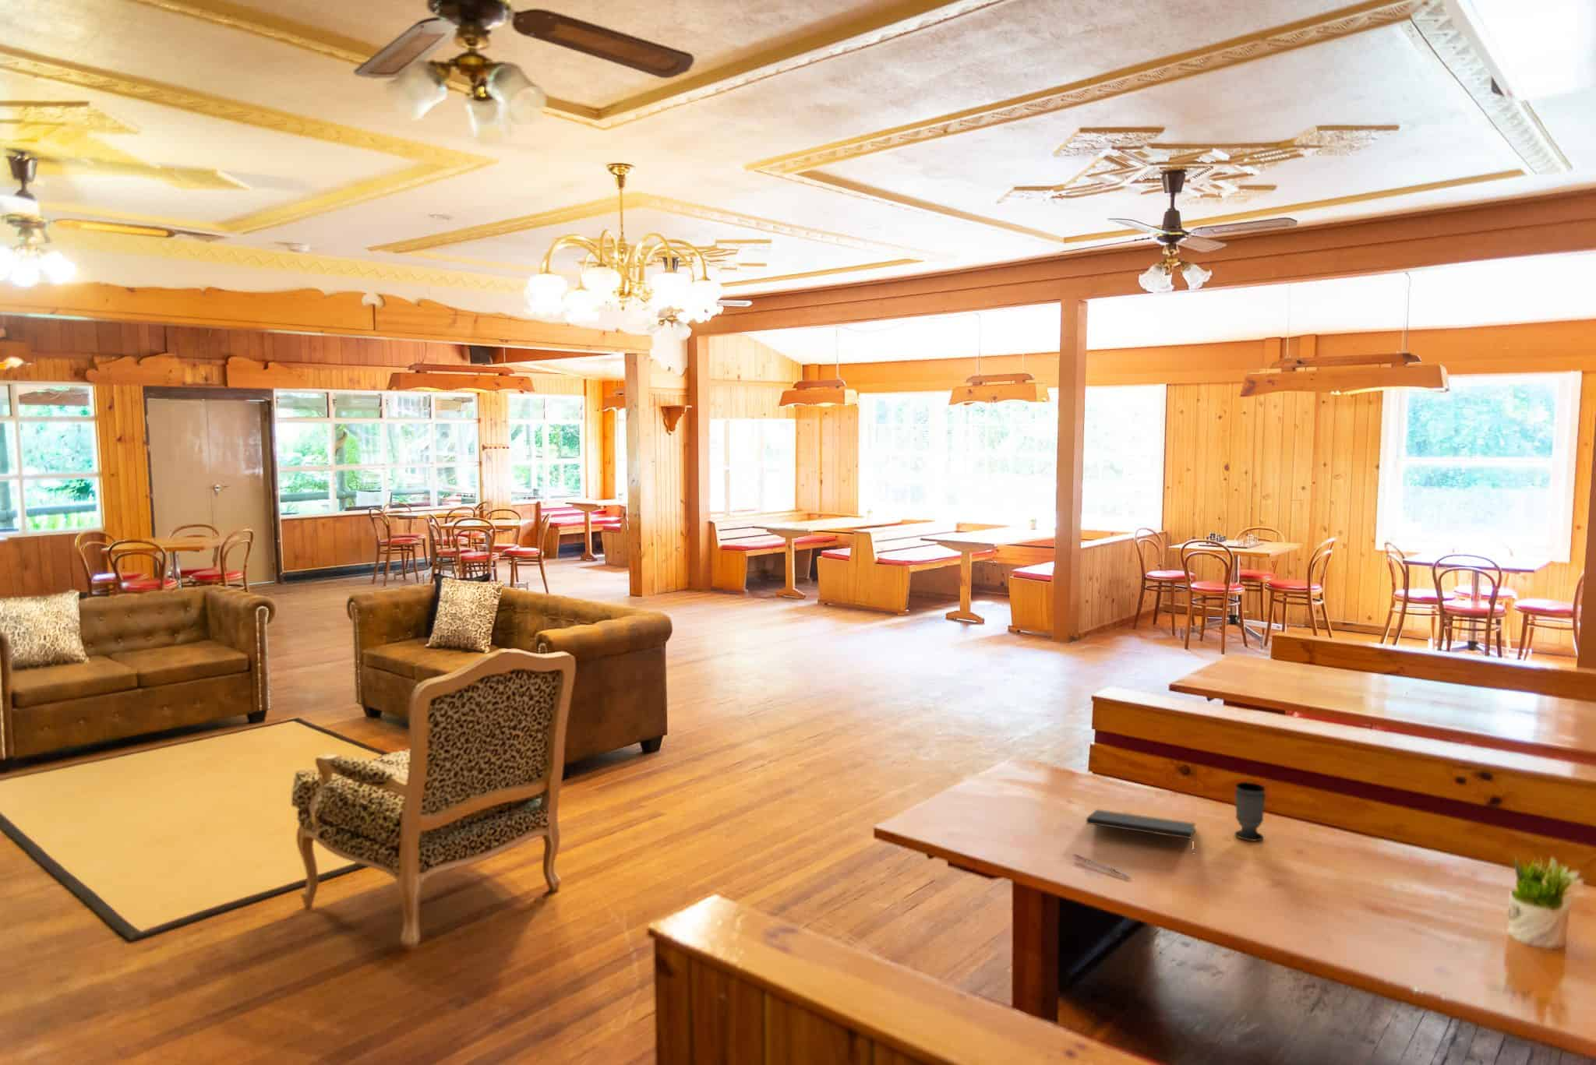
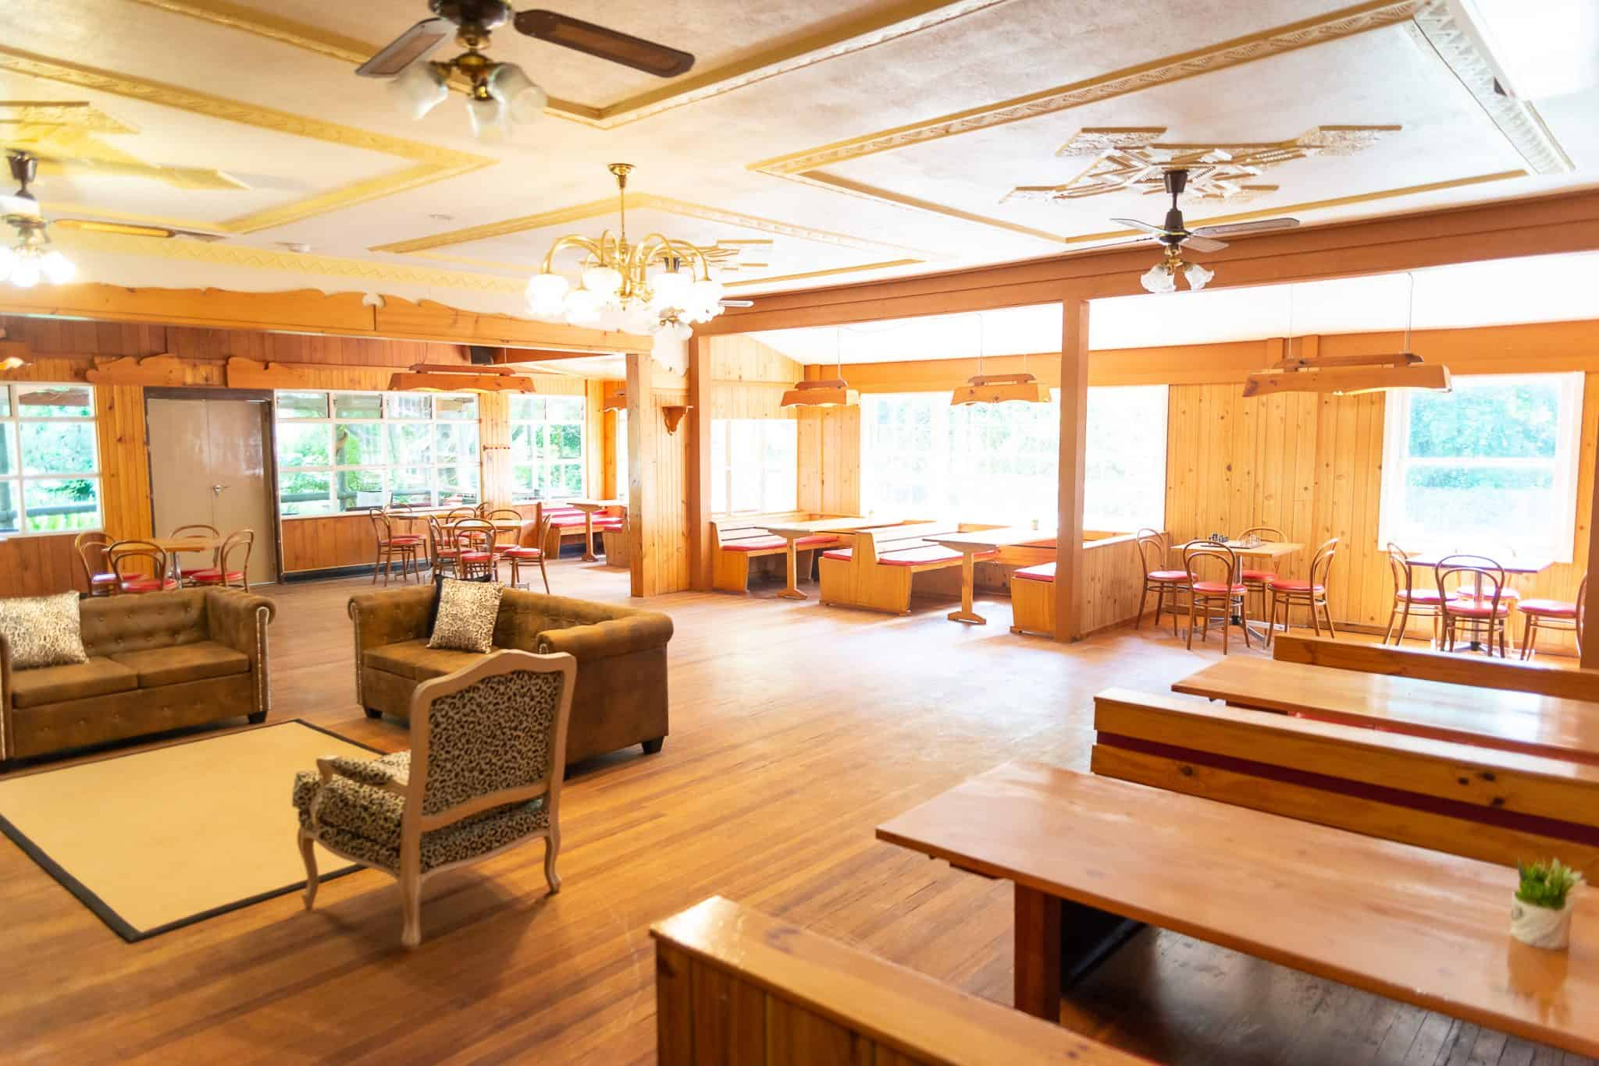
- cup [1234,781,1267,843]
- pen [1072,852,1131,878]
- notepad [1085,808,1197,852]
